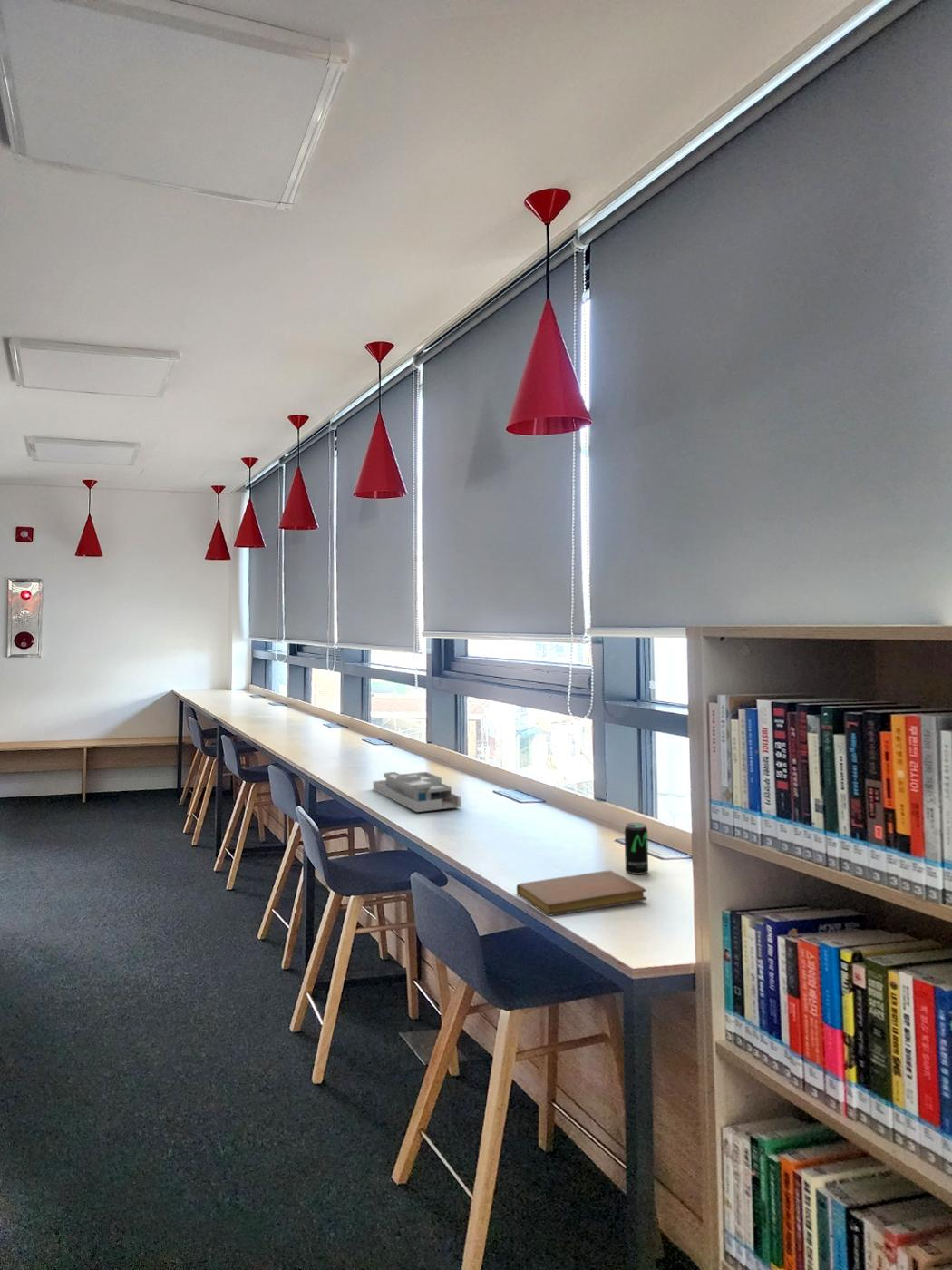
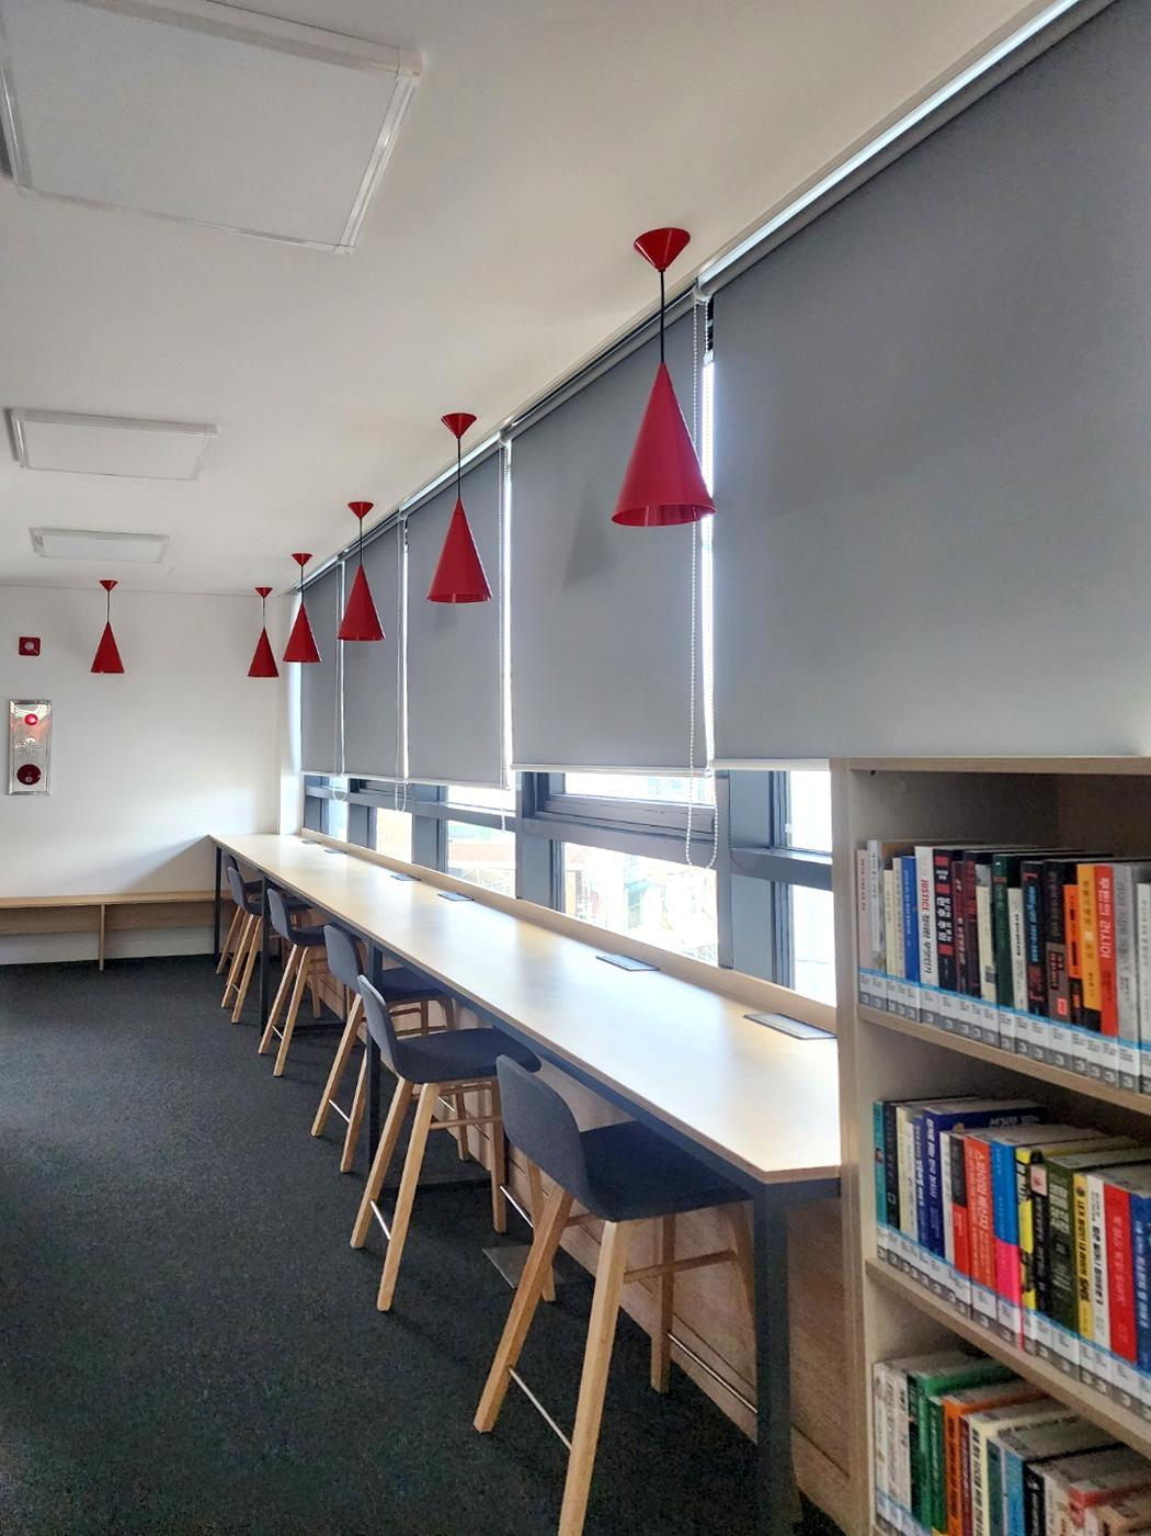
- beverage can [624,822,649,875]
- notebook [516,869,647,917]
- desk organizer [373,771,462,813]
